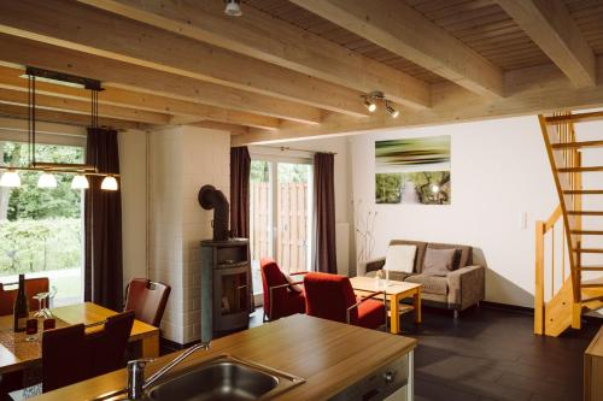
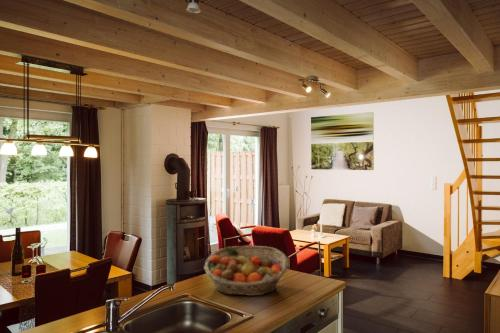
+ fruit basket [203,245,290,297]
